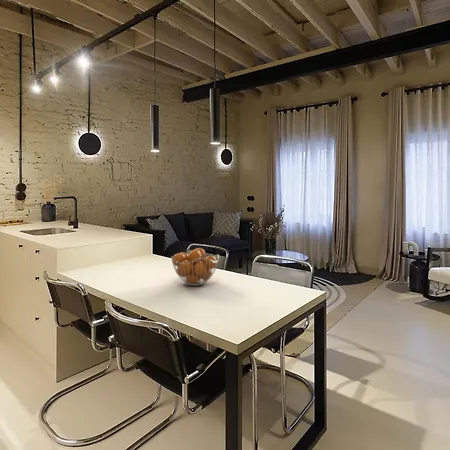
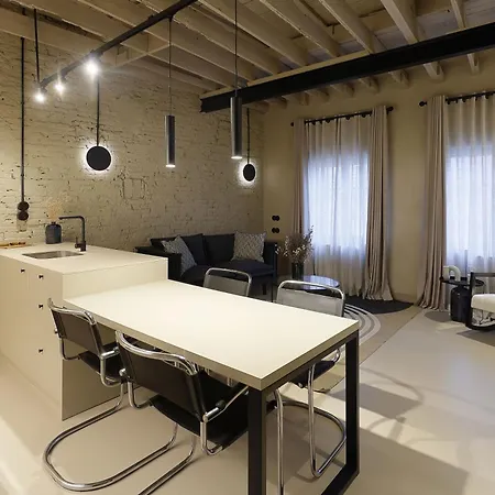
- fruit basket [170,247,220,286]
